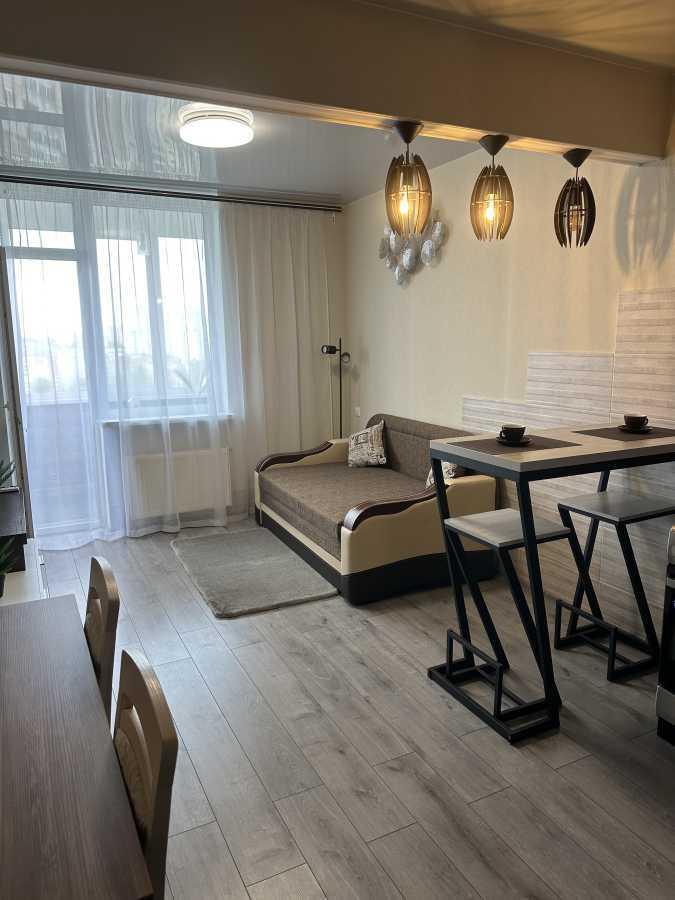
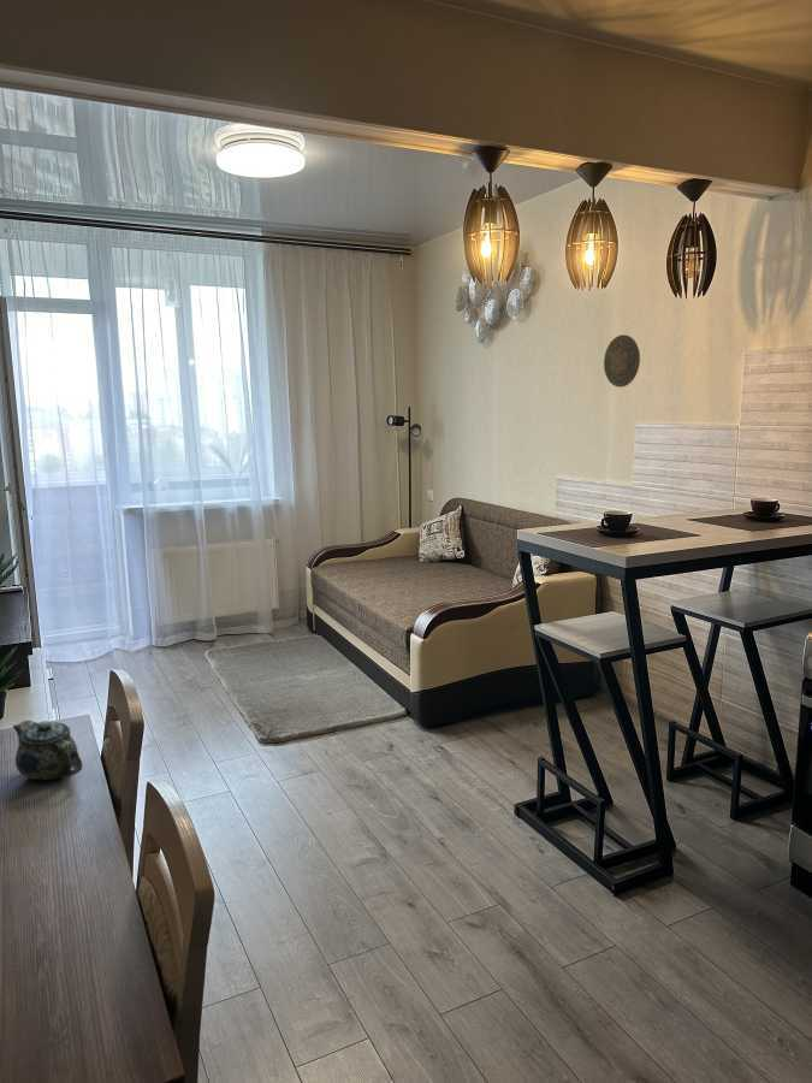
+ decorative plate [603,333,641,389]
+ chinaware [12,718,83,781]
